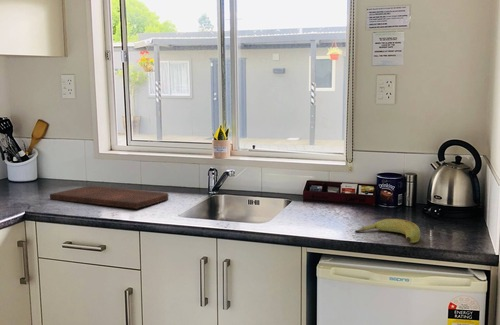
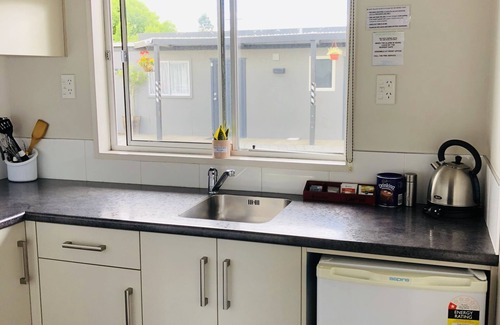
- banana [354,218,421,244]
- cutting board [49,185,169,210]
